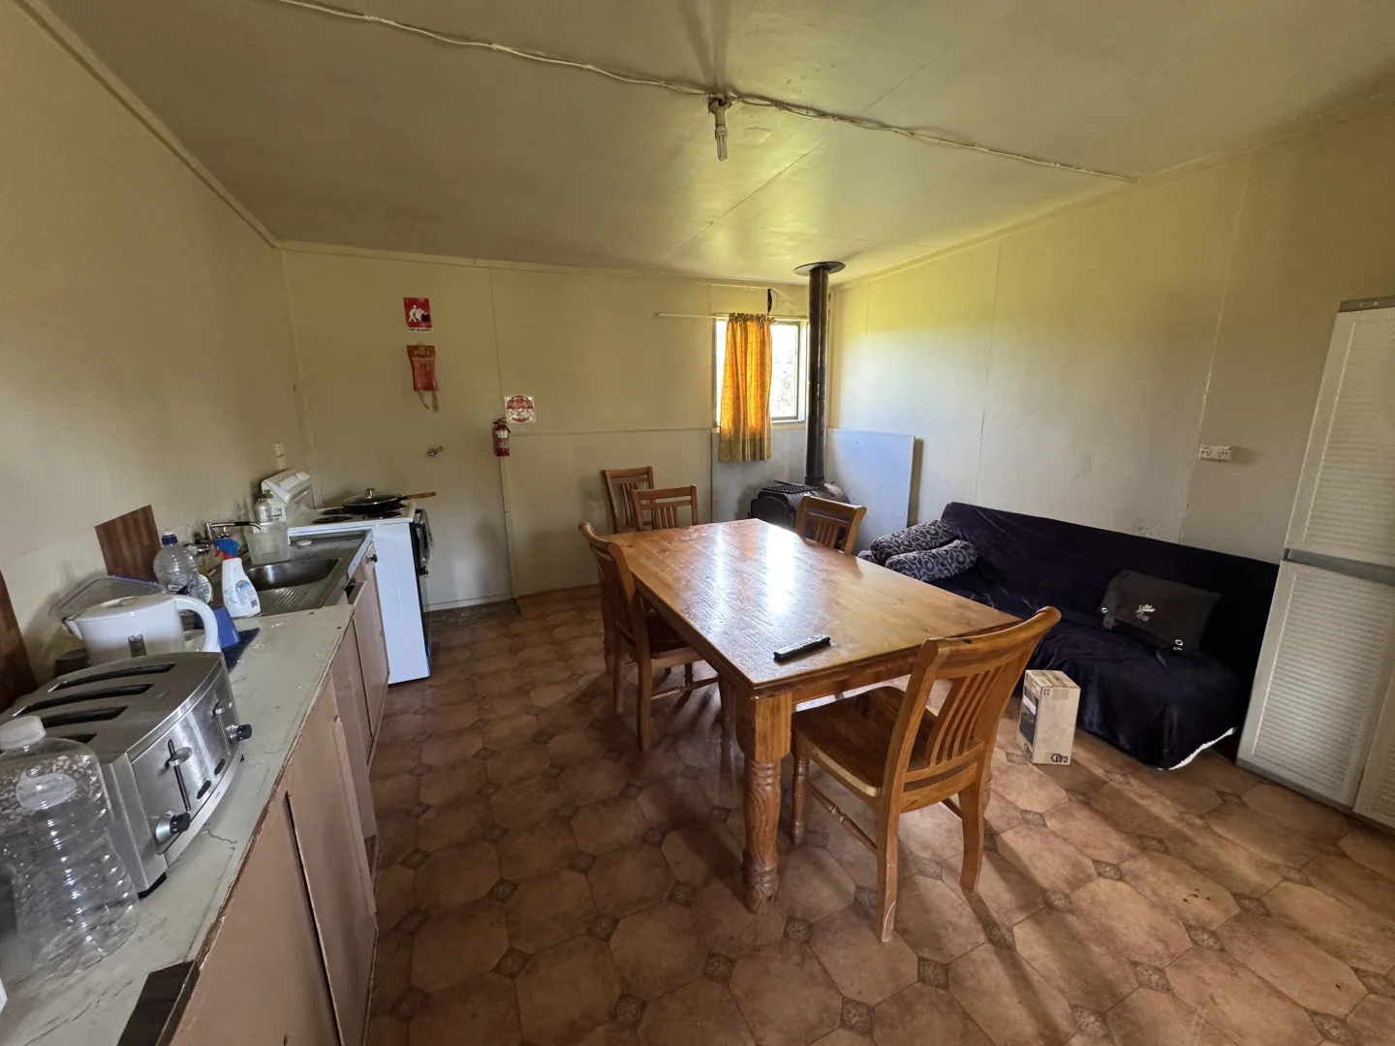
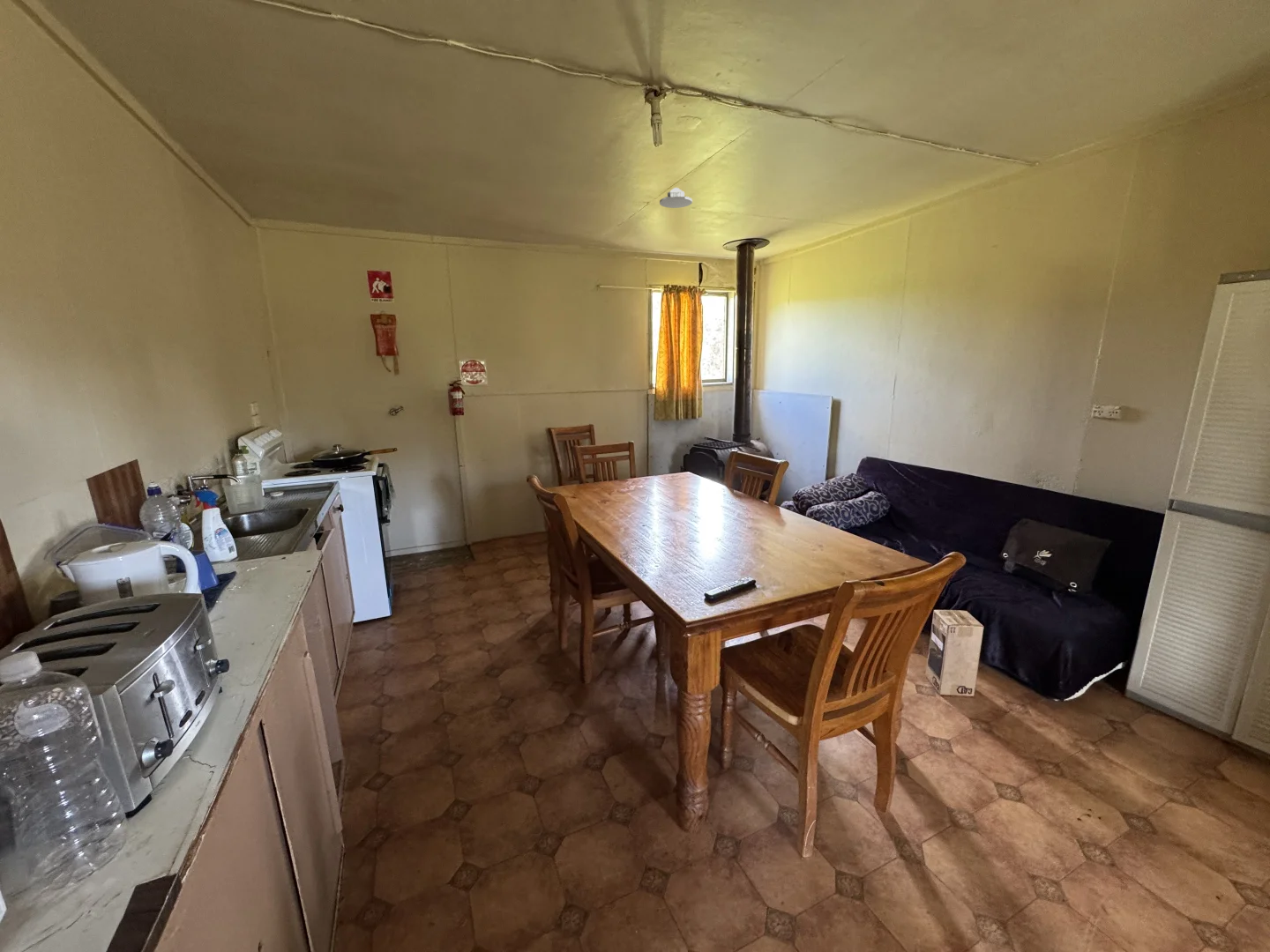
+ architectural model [659,187,693,209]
